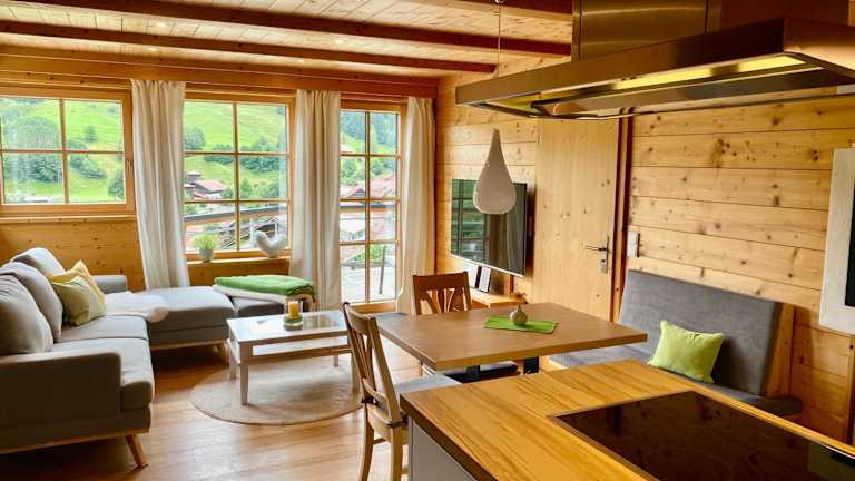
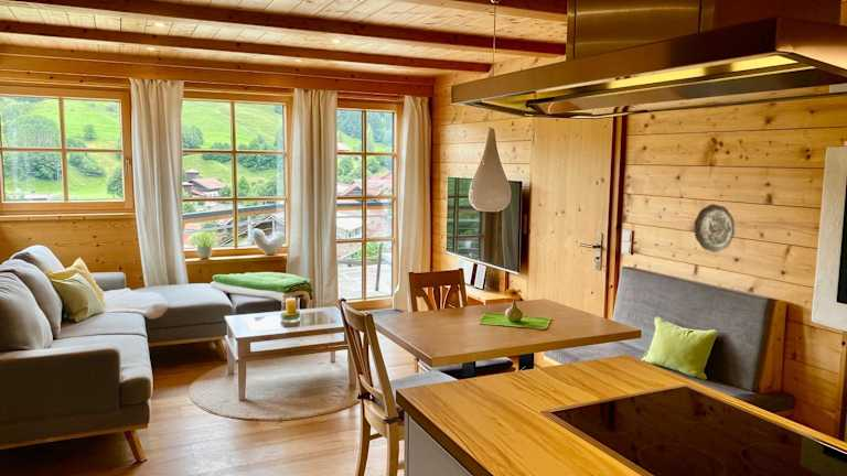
+ decorative plate [694,203,736,253]
